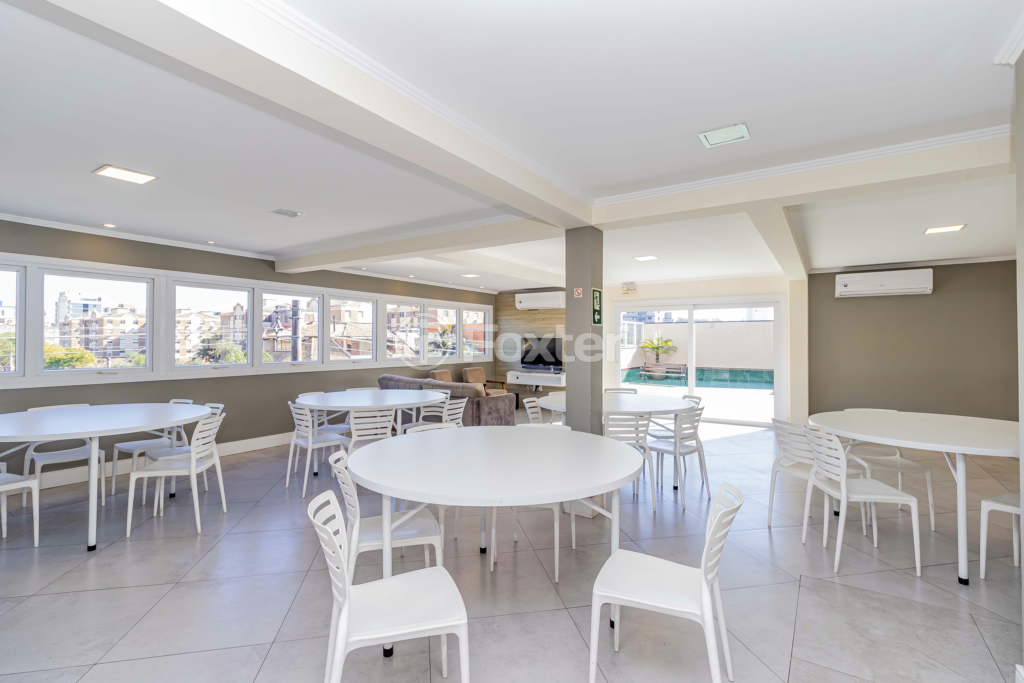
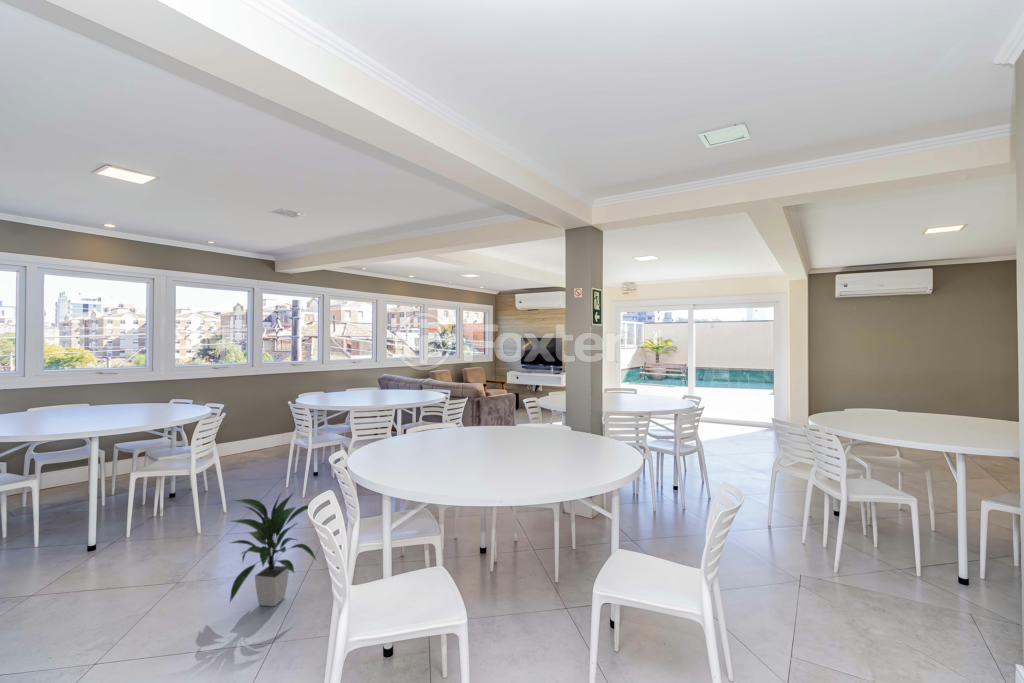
+ indoor plant [228,491,318,607]
